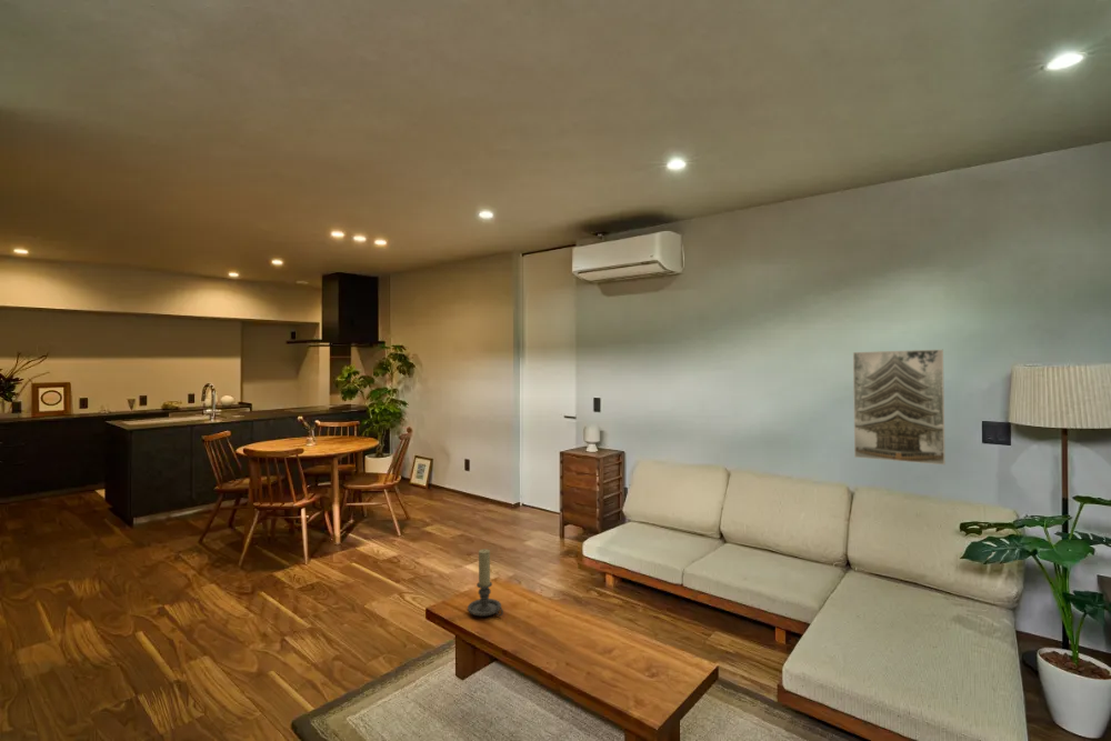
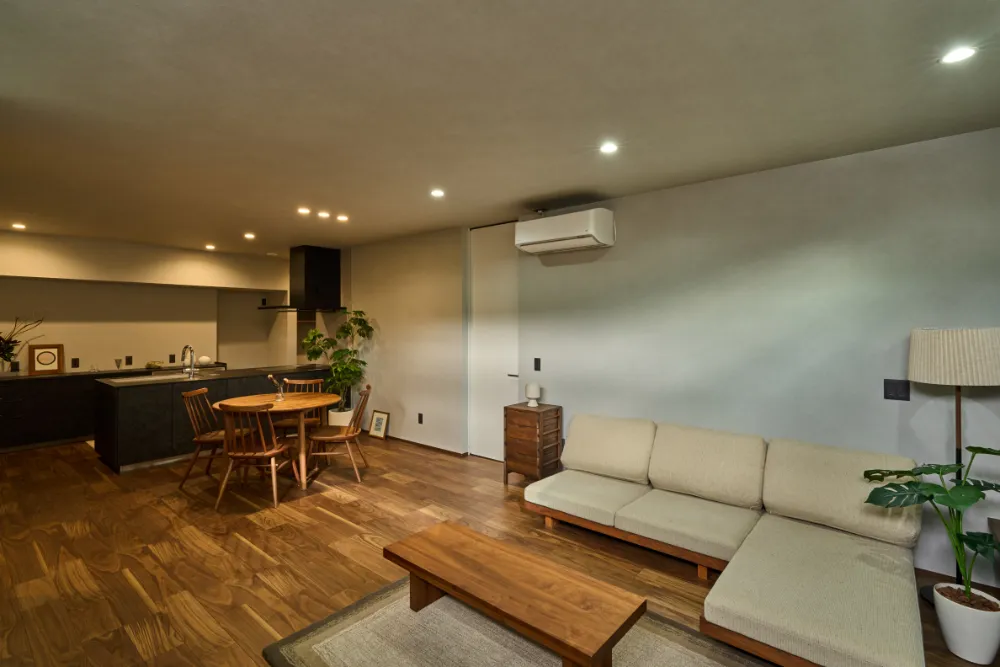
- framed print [852,349,947,465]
- candle holder [467,548,504,618]
